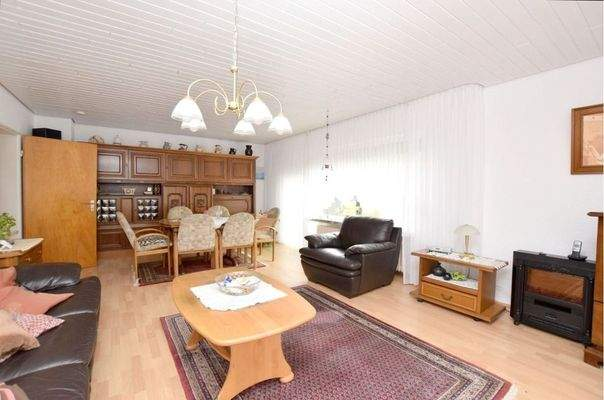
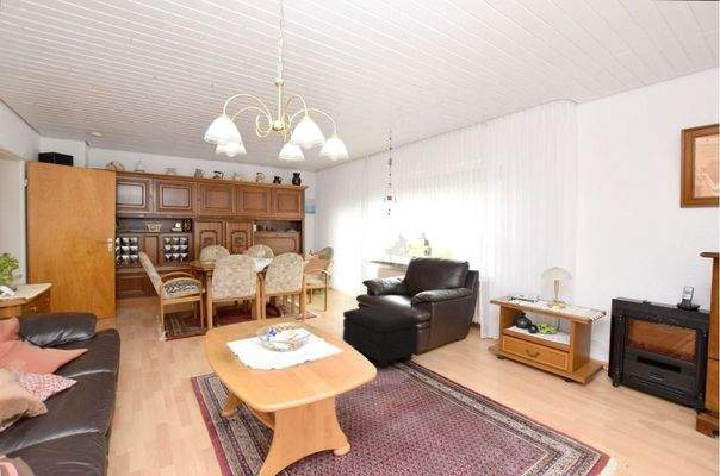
+ footstool [342,305,420,368]
